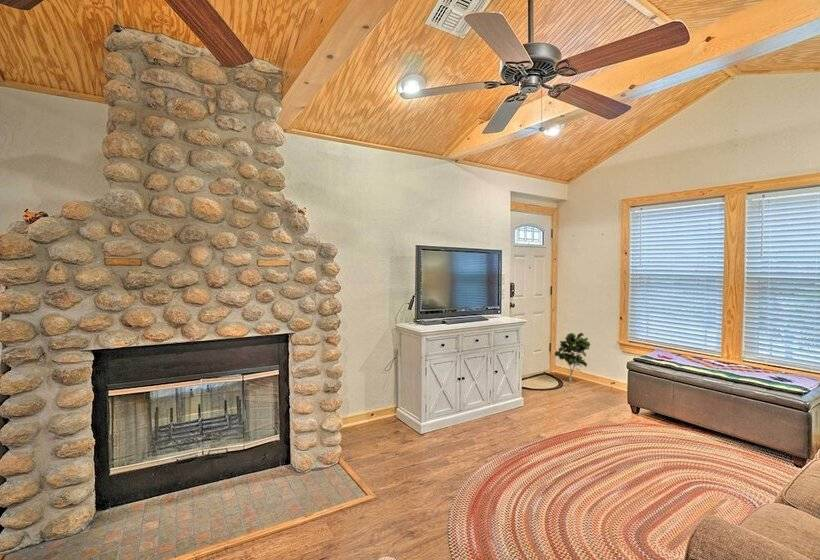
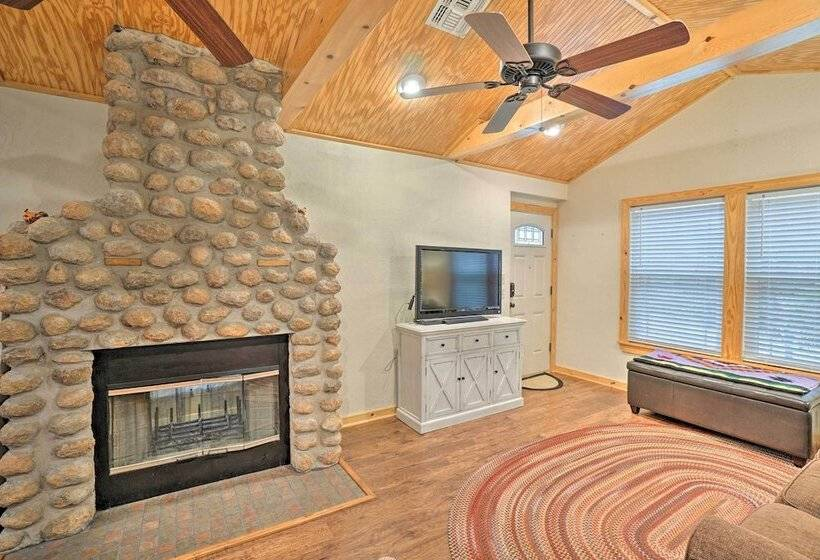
- indoor plant [554,332,591,383]
